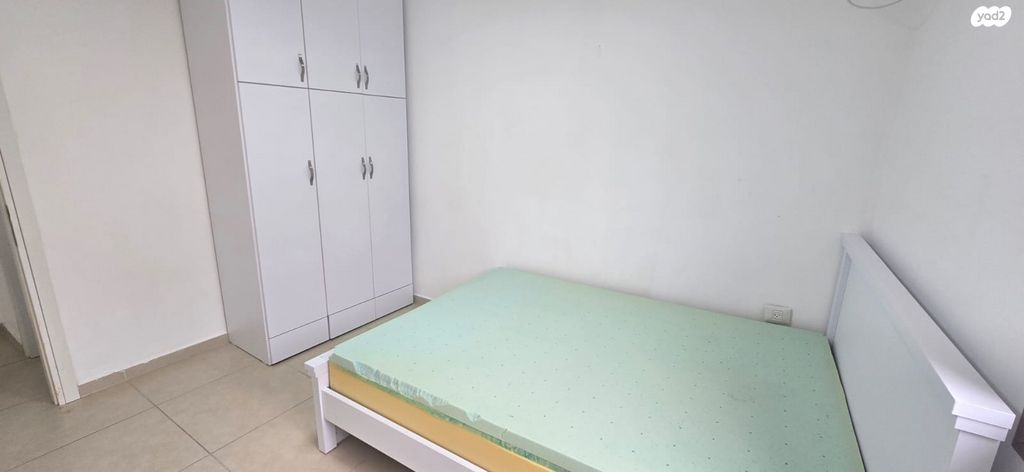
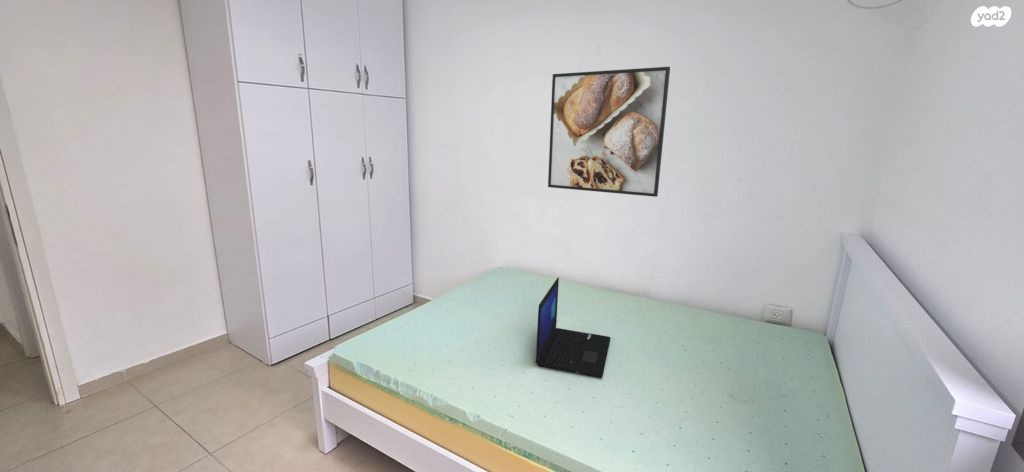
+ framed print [547,66,671,198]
+ laptop [534,276,611,379]
